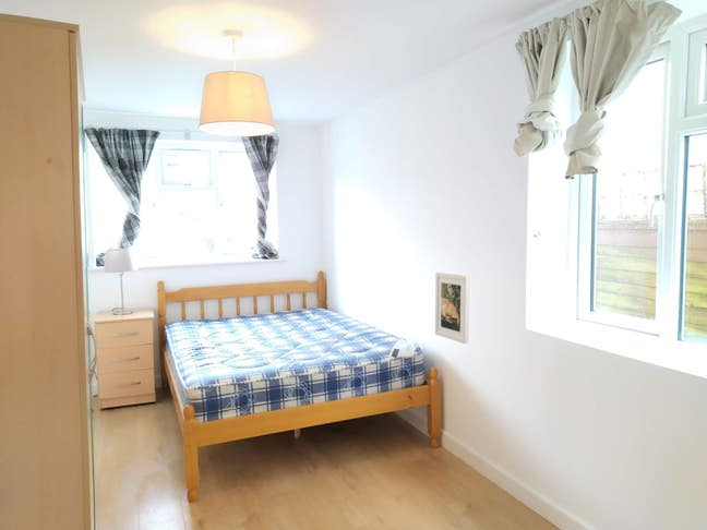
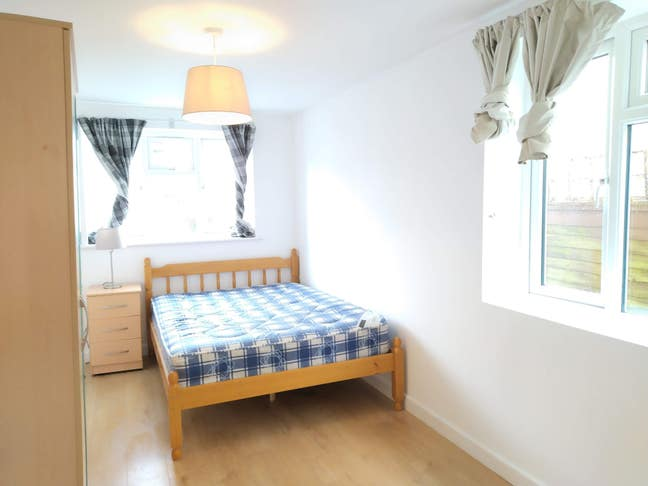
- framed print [434,272,470,345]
